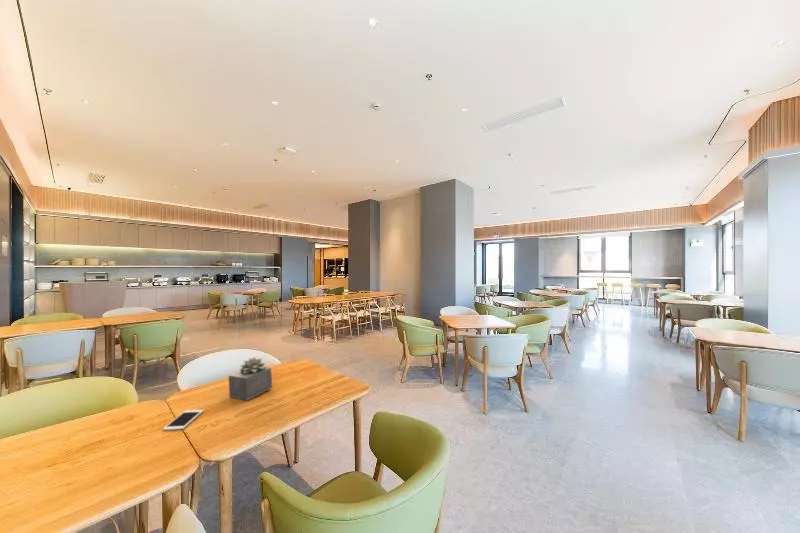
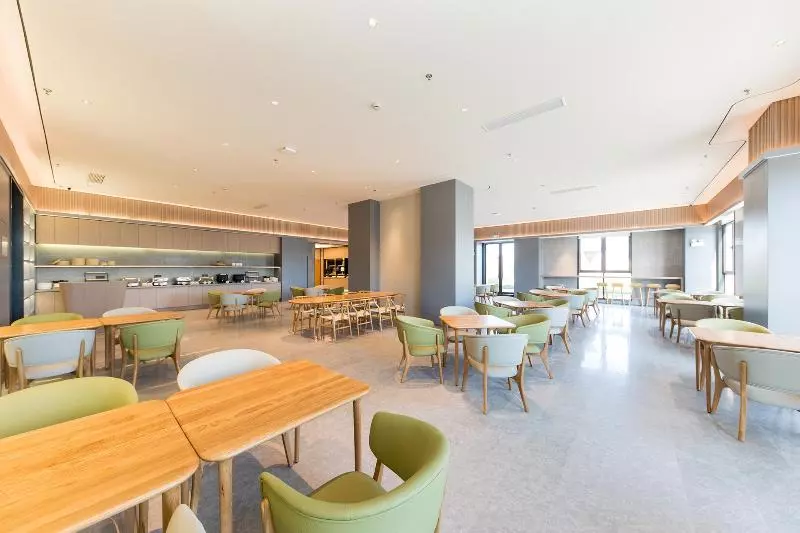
- cell phone [162,409,204,431]
- succulent plant [228,356,274,401]
